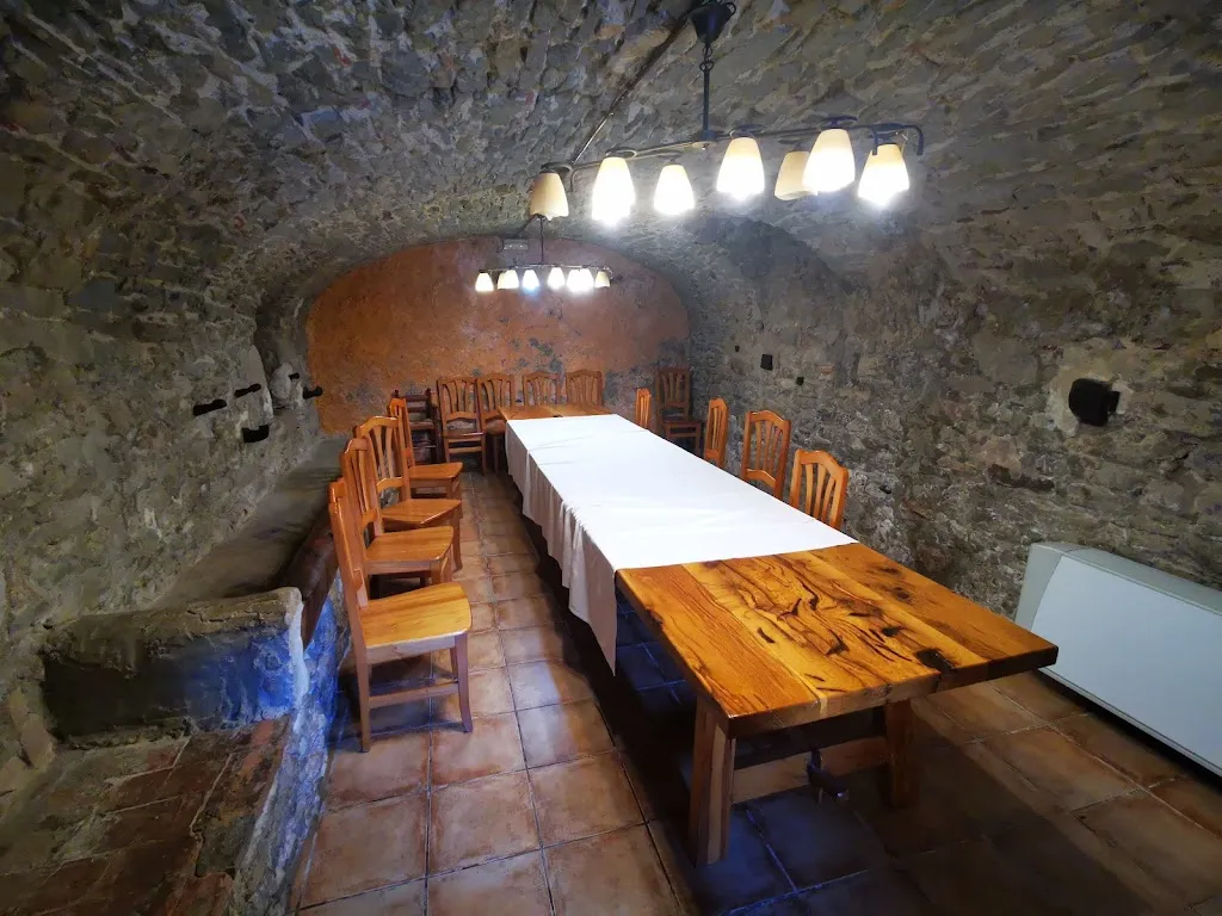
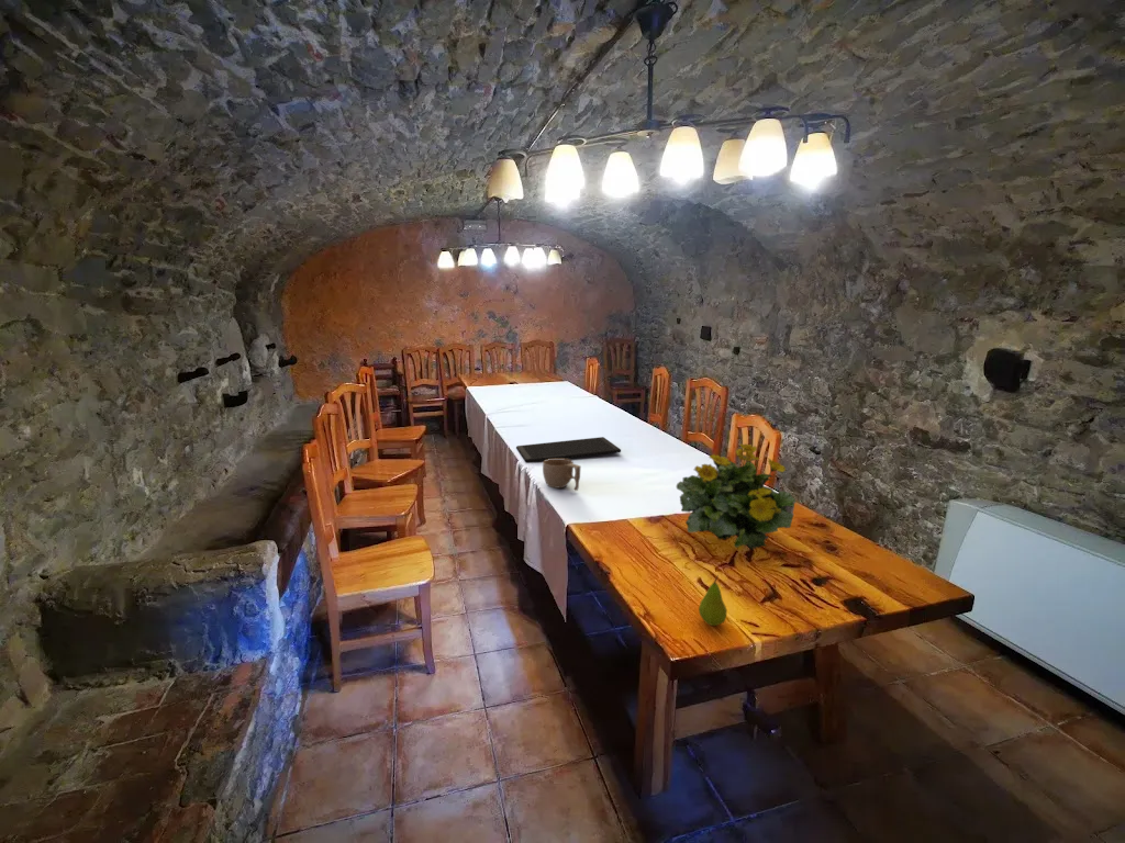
+ cutting board [515,436,622,464]
+ flowering plant [676,442,798,551]
+ cup [542,459,581,492]
+ fruit [698,575,728,627]
